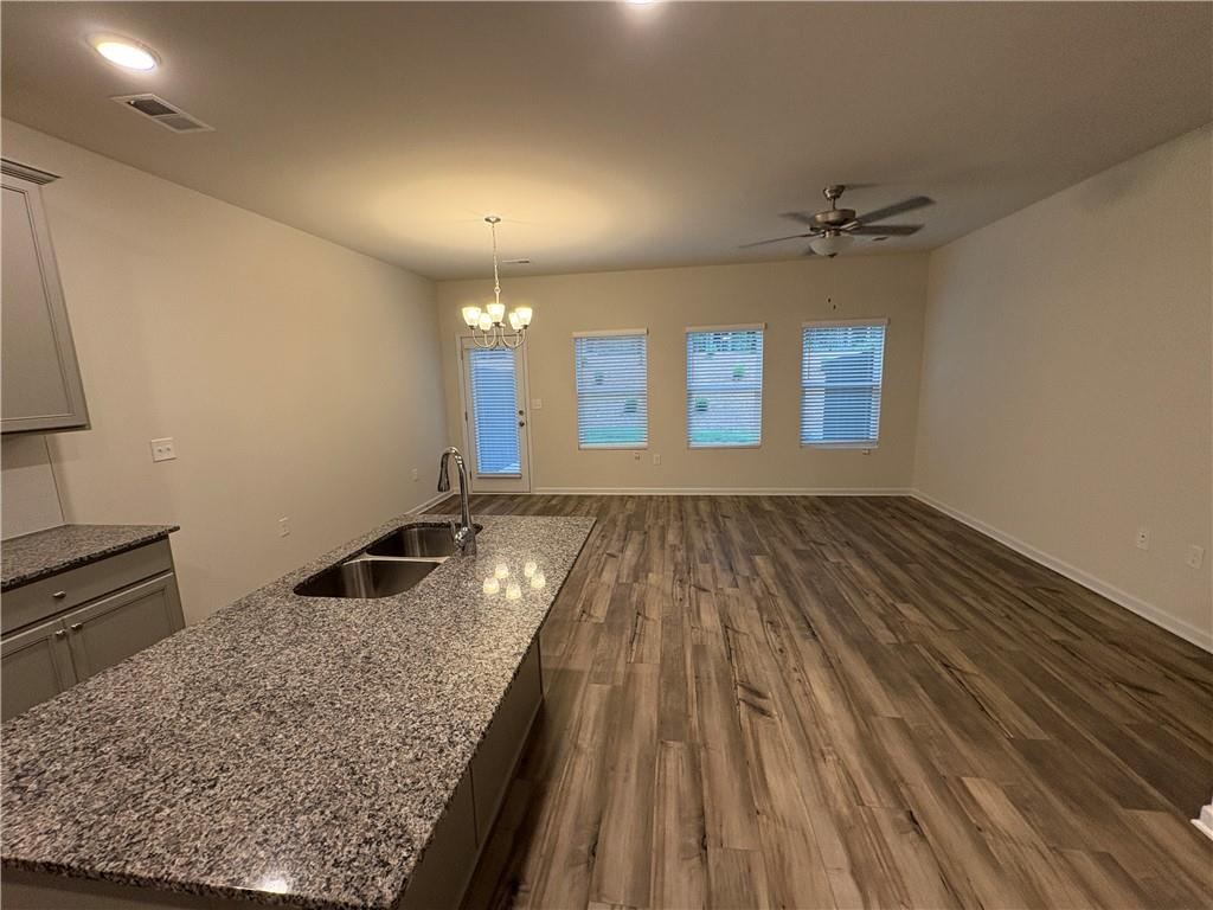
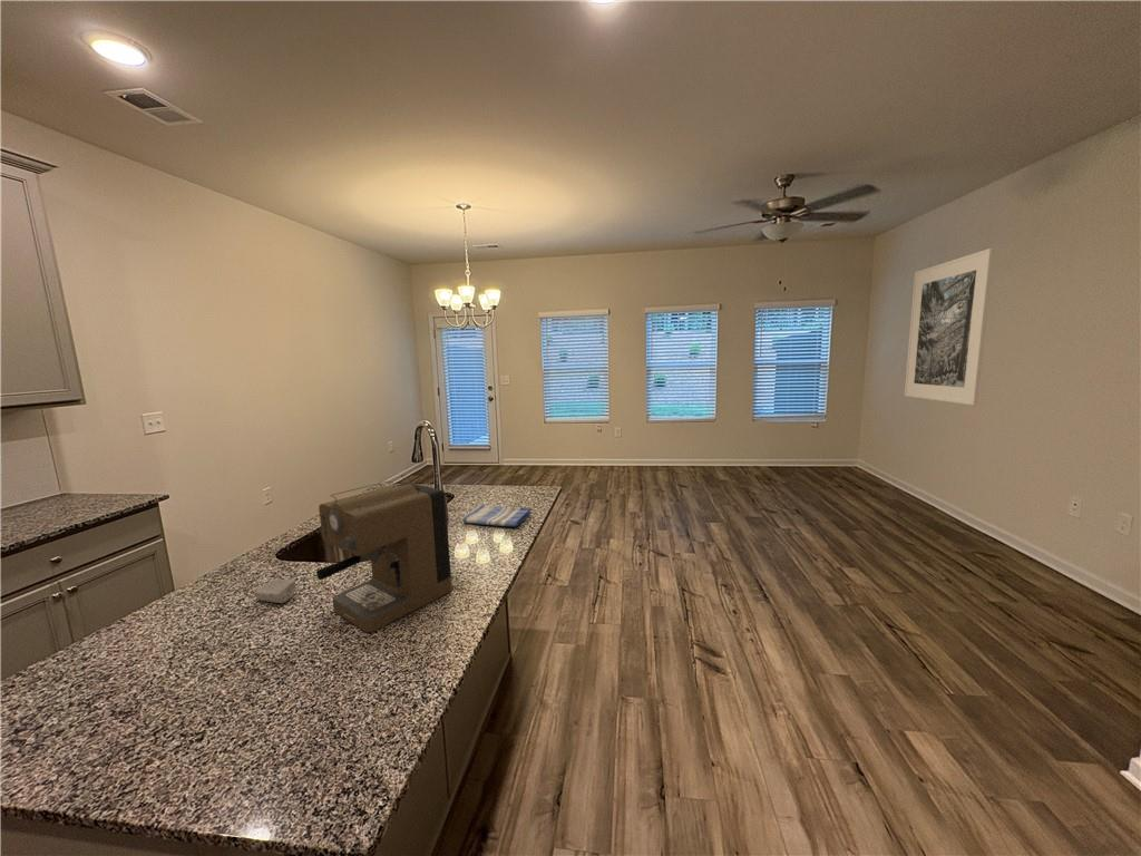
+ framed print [904,247,995,407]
+ coffee maker [315,480,454,633]
+ soap bar [254,578,296,604]
+ dish towel [461,504,533,527]
